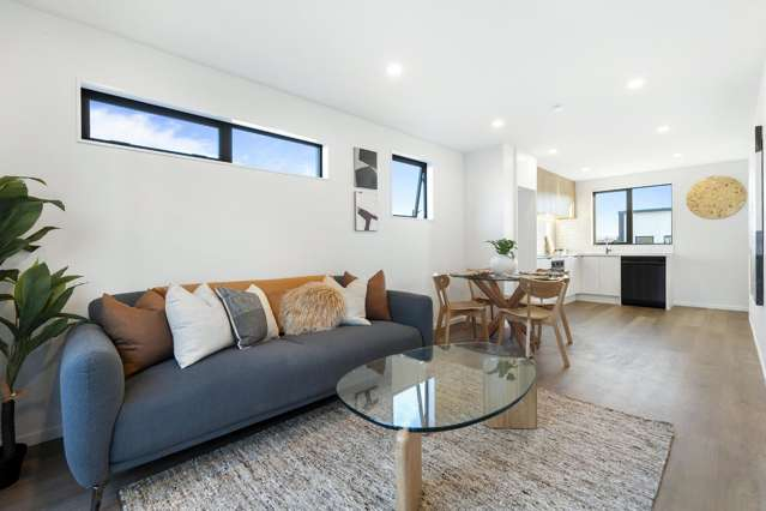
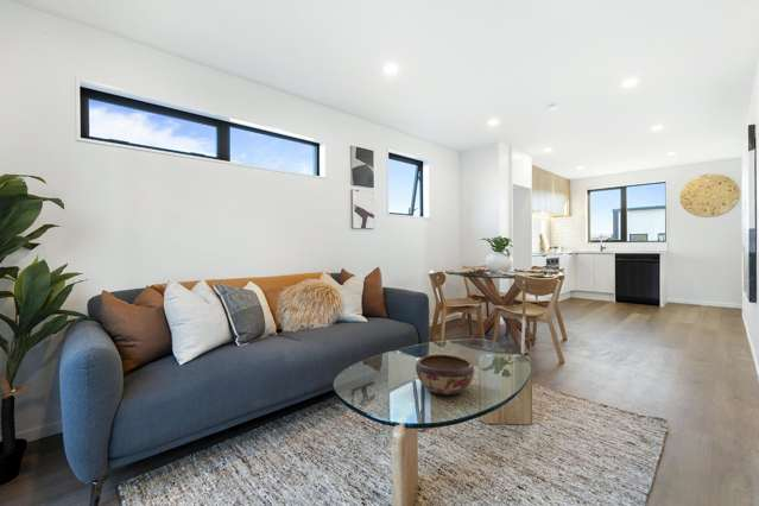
+ decorative bowl [415,354,475,397]
